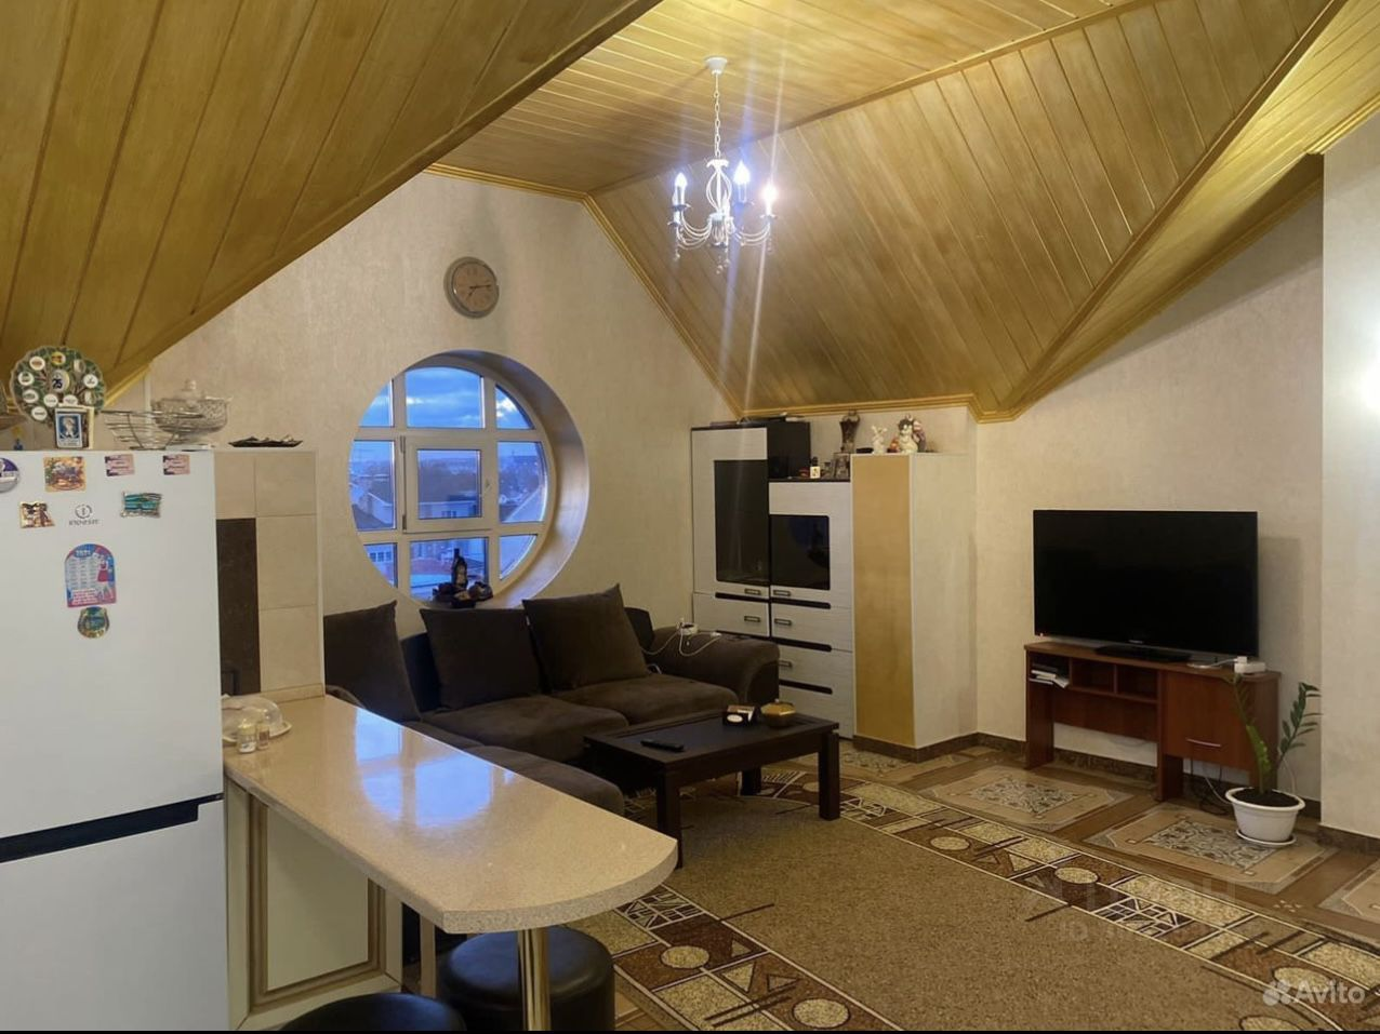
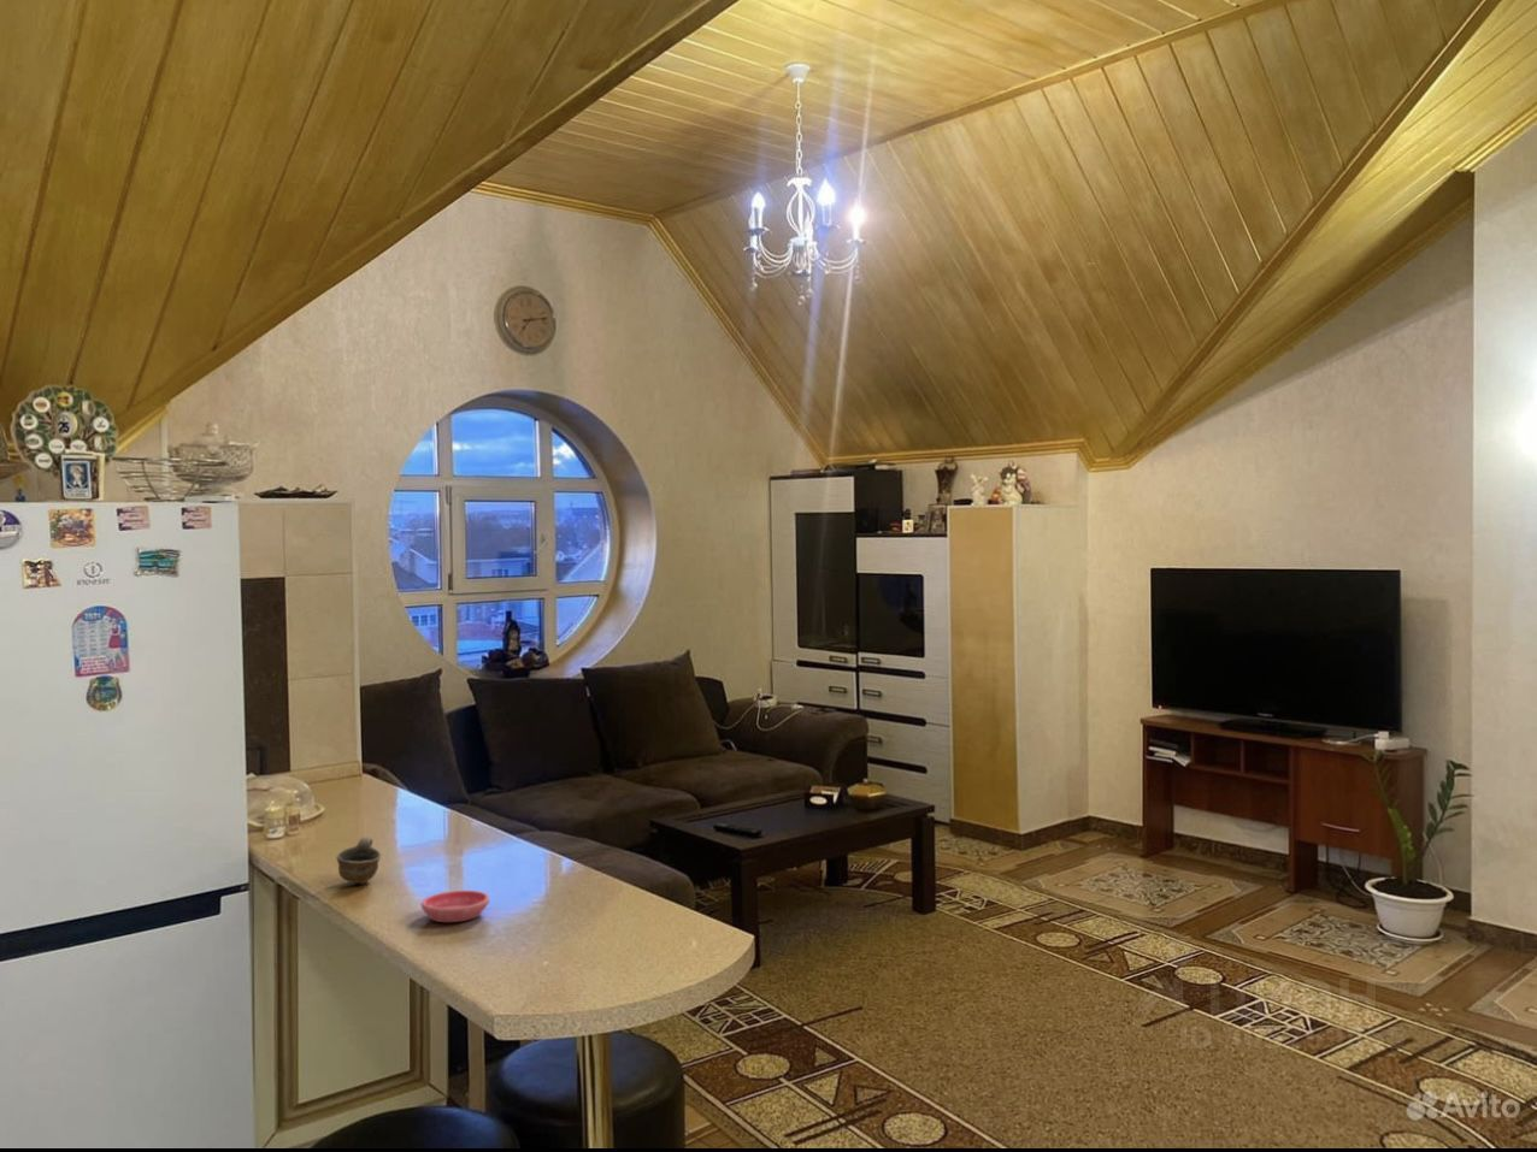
+ saucer [420,889,490,923]
+ cup [335,835,382,885]
